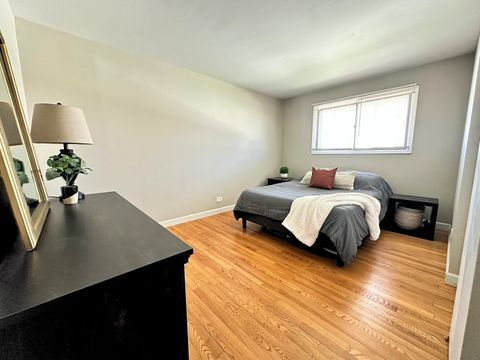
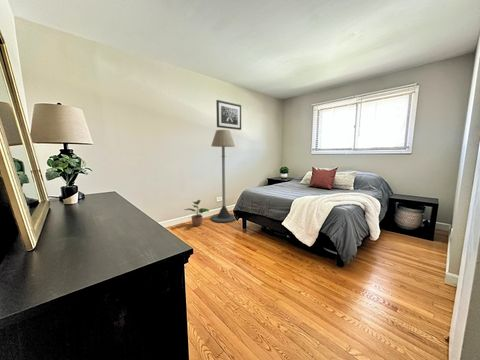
+ floor lamp [210,129,237,223]
+ potted plant [184,199,210,227]
+ wall art [215,99,242,131]
